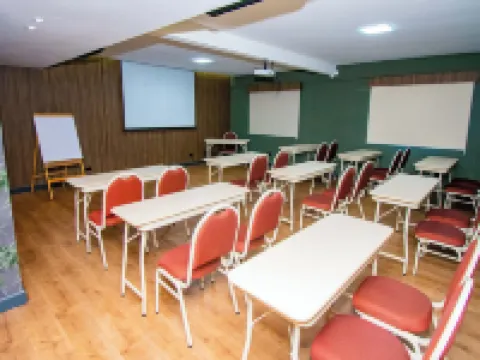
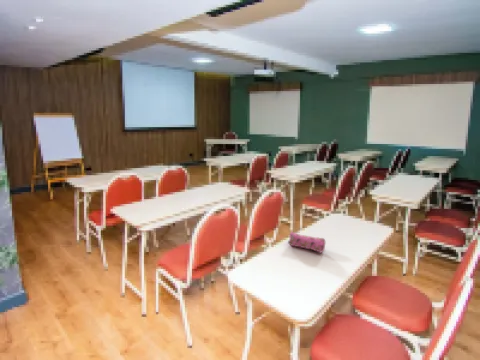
+ pencil case [287,230,326,254]
